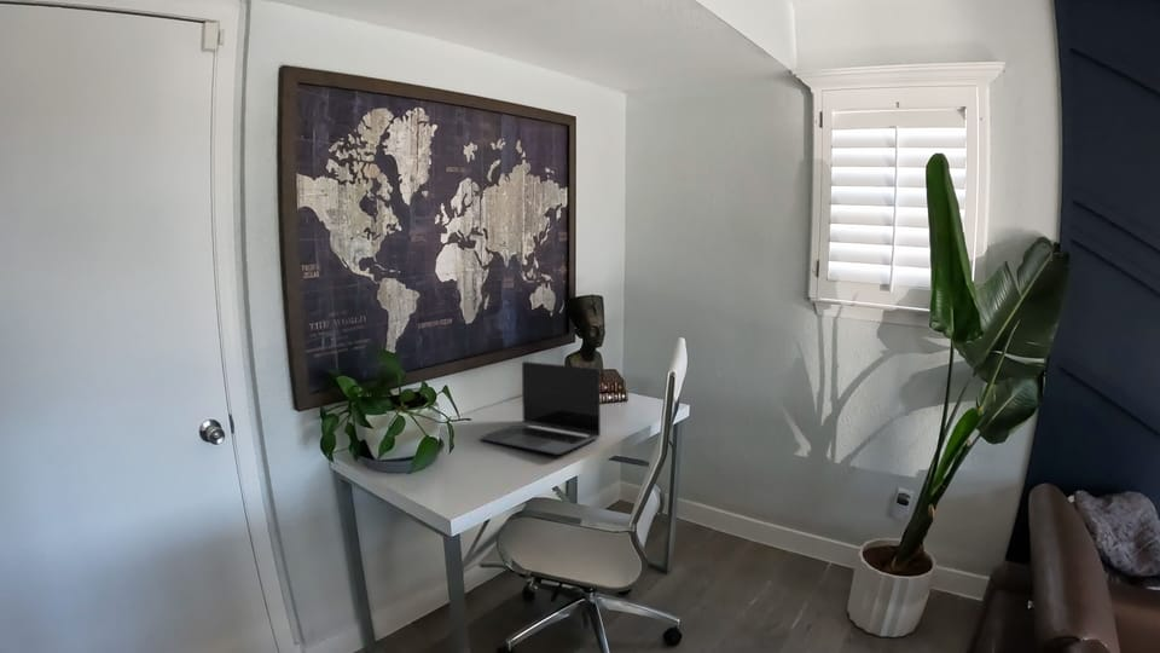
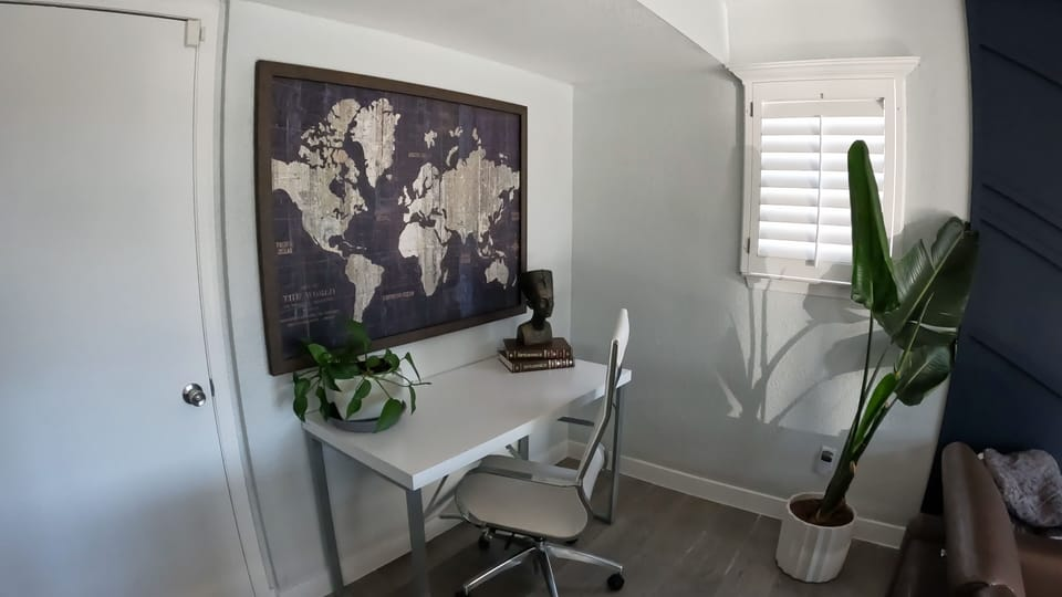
- laptop [478,360,602,456]
